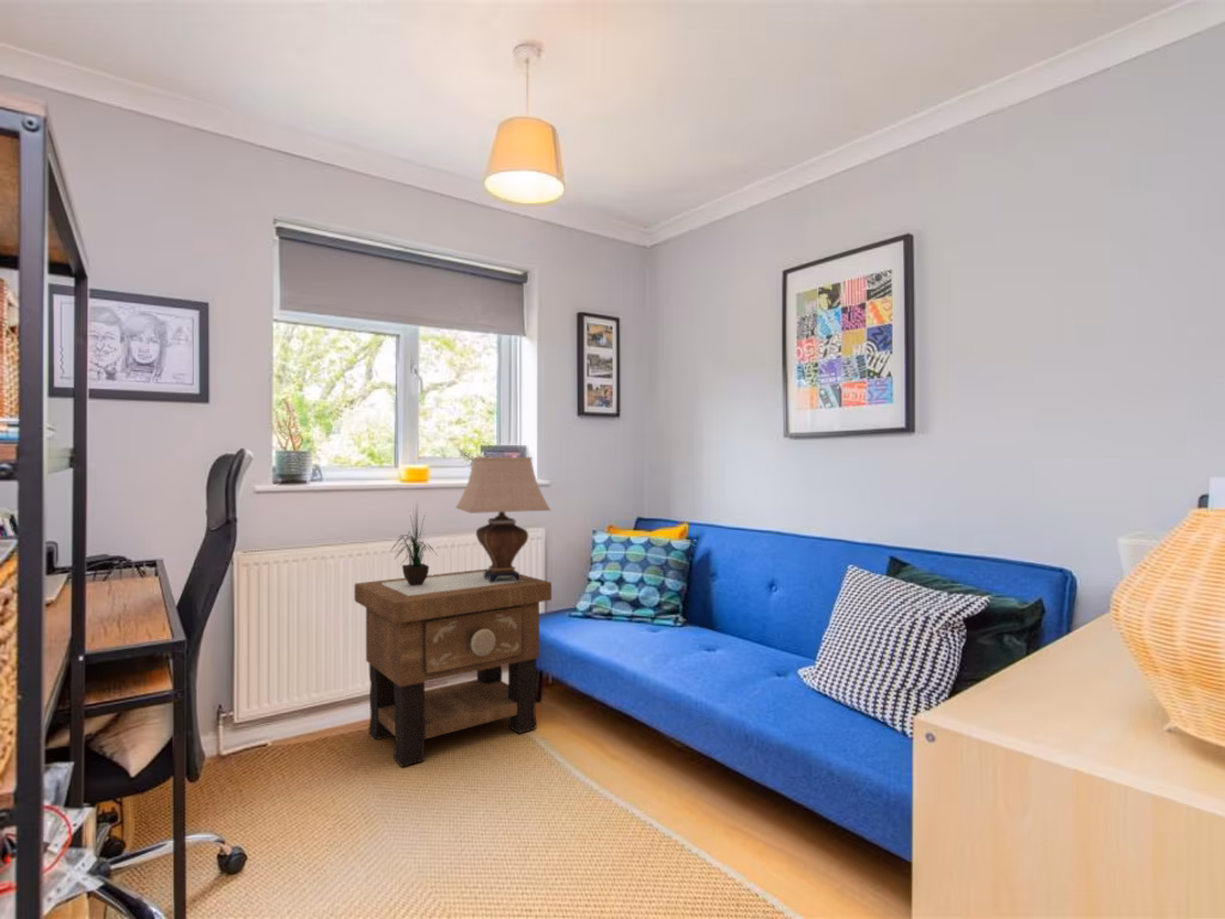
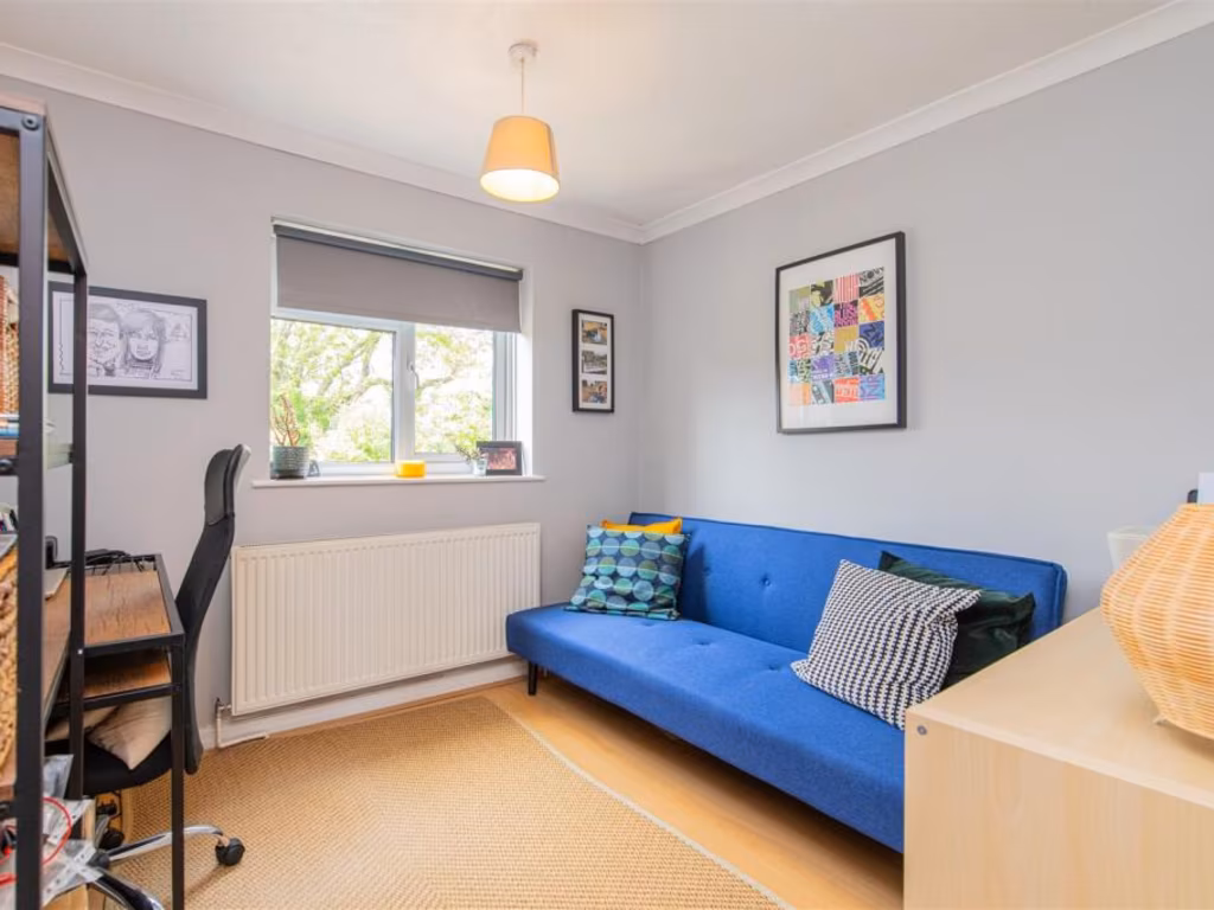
- potted plant [389,501,438,586]
- table lamp [455,456,551,583]
- side table [353,567,553,768]
